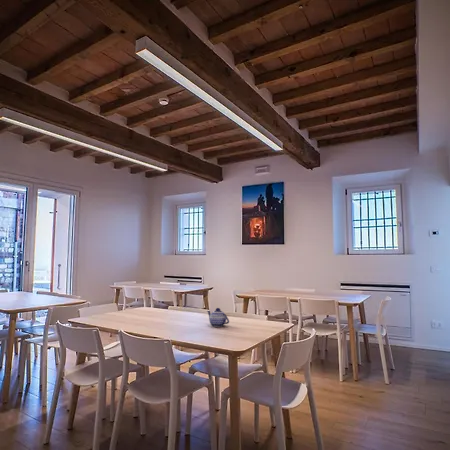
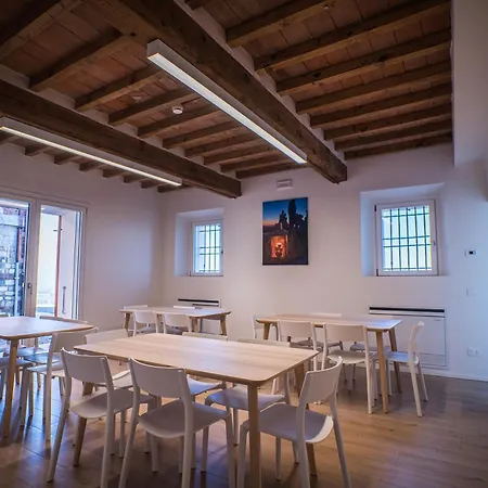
- teapot [206,307,230,328]
